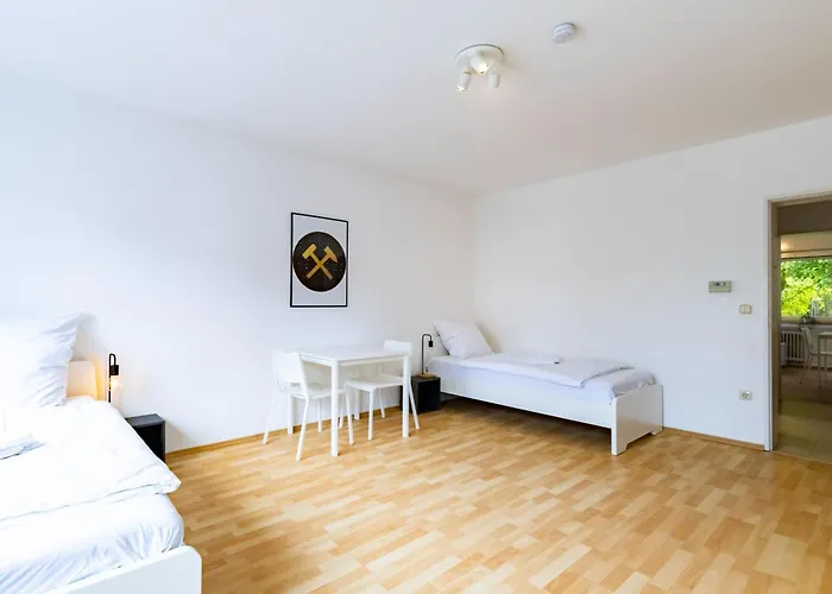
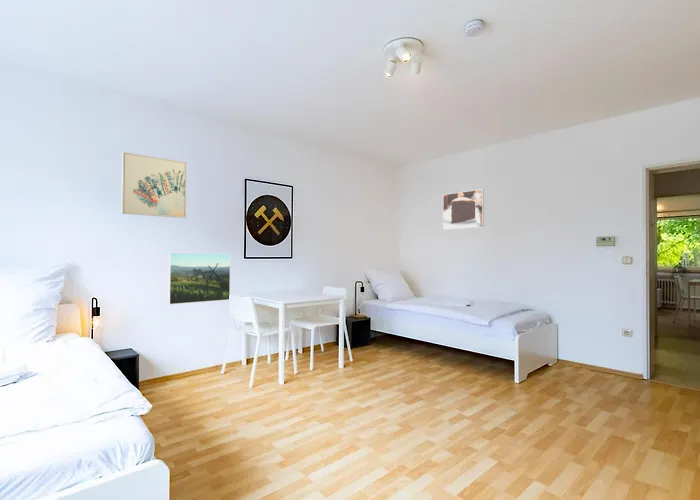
+ wall art [120,151,188,219]
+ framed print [167,252,231,305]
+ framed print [442,188,485,230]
